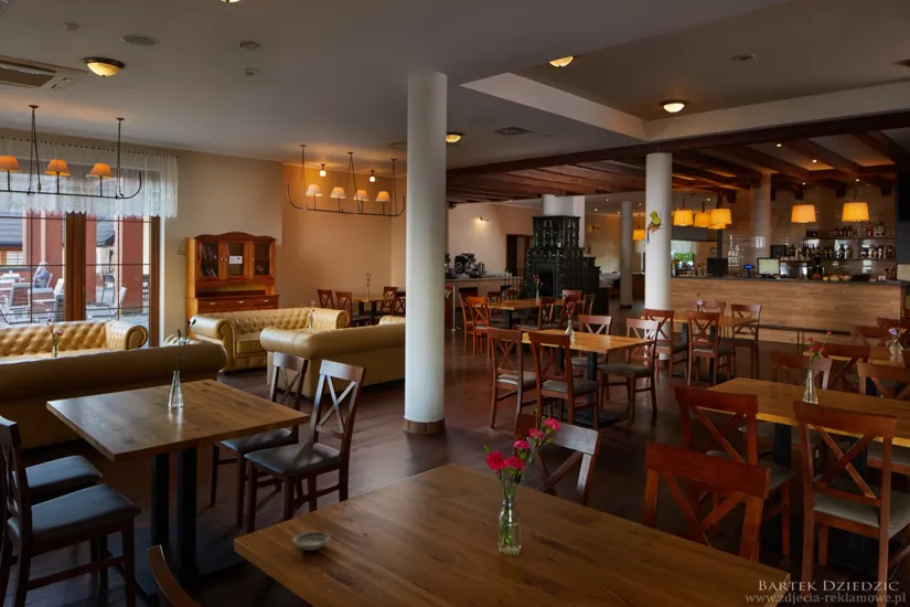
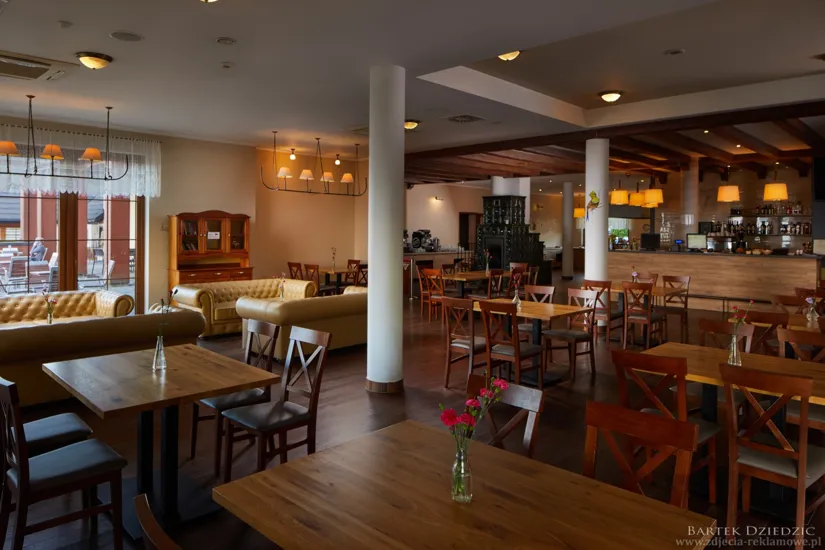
- saucer [292,531,331,552]
